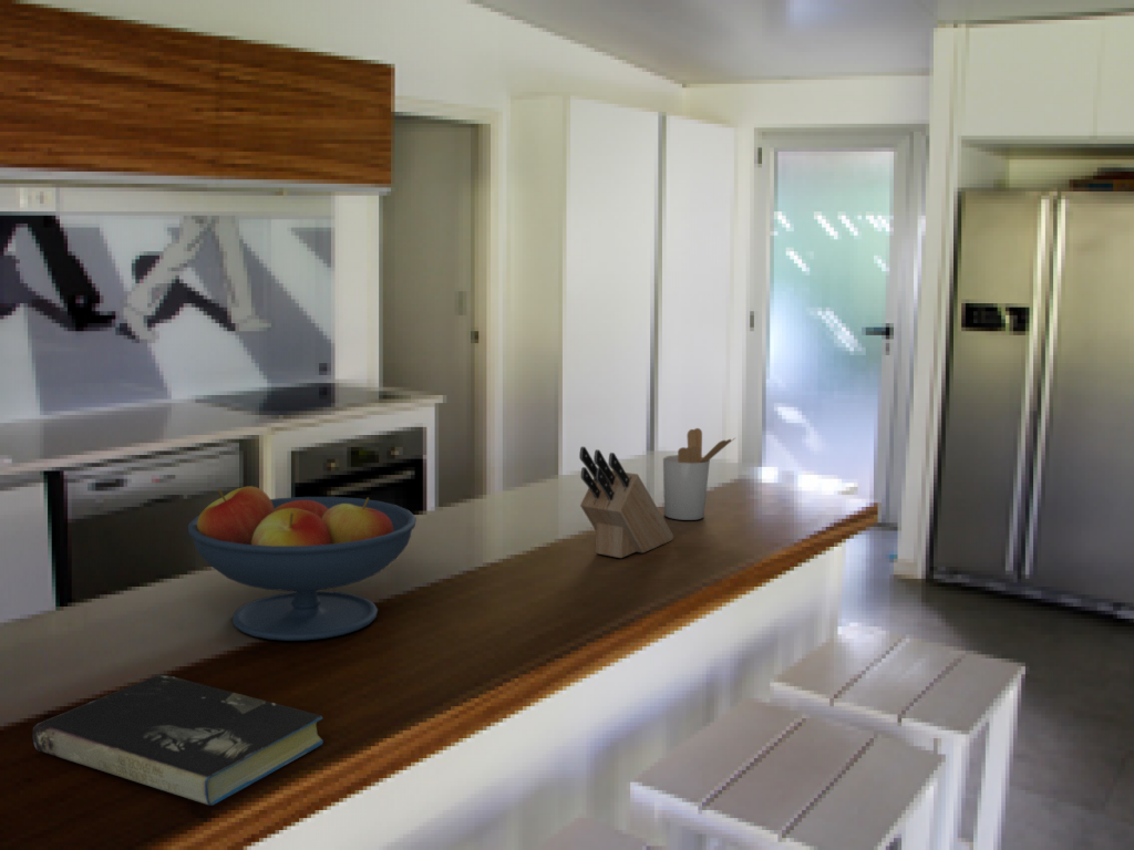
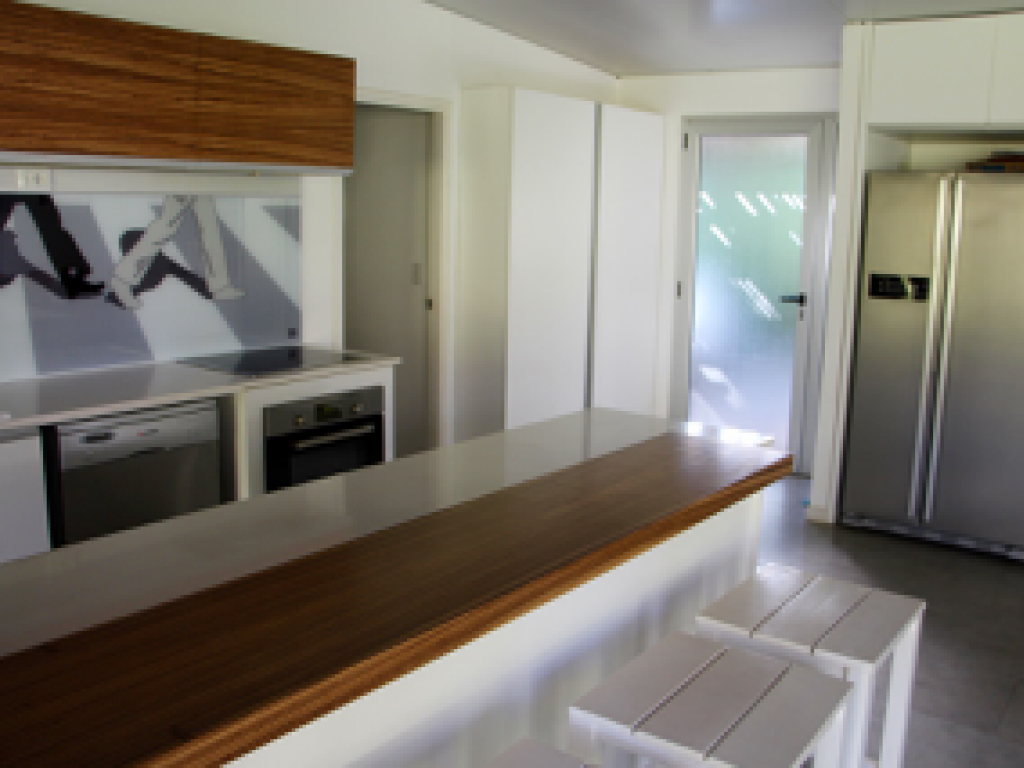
- fruit bowl [187,485,417,642]
- knife block [578,445,674,559]
- utensil holder [662,427,736,521]
- book [32,673,323,806]
